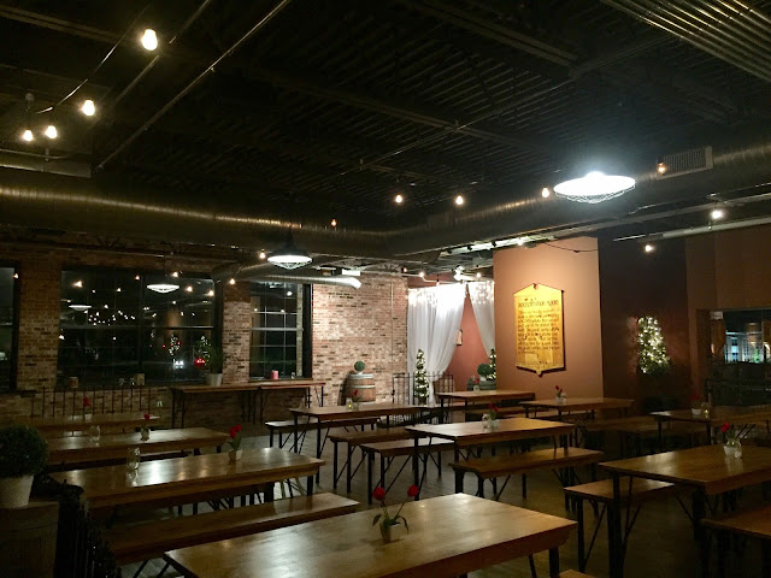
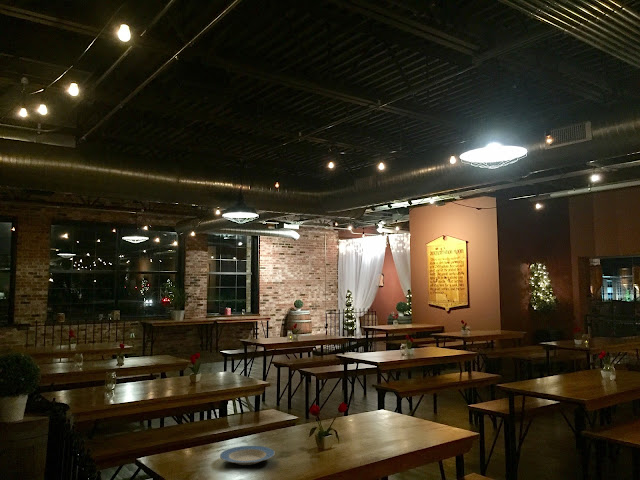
+ plate [219,445,276,466]
